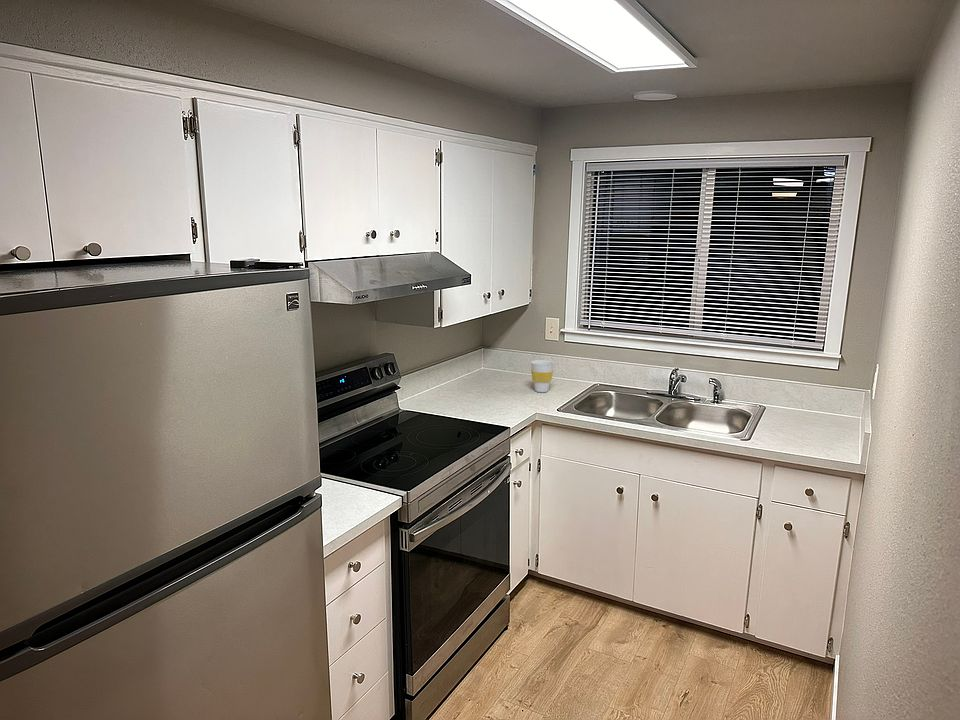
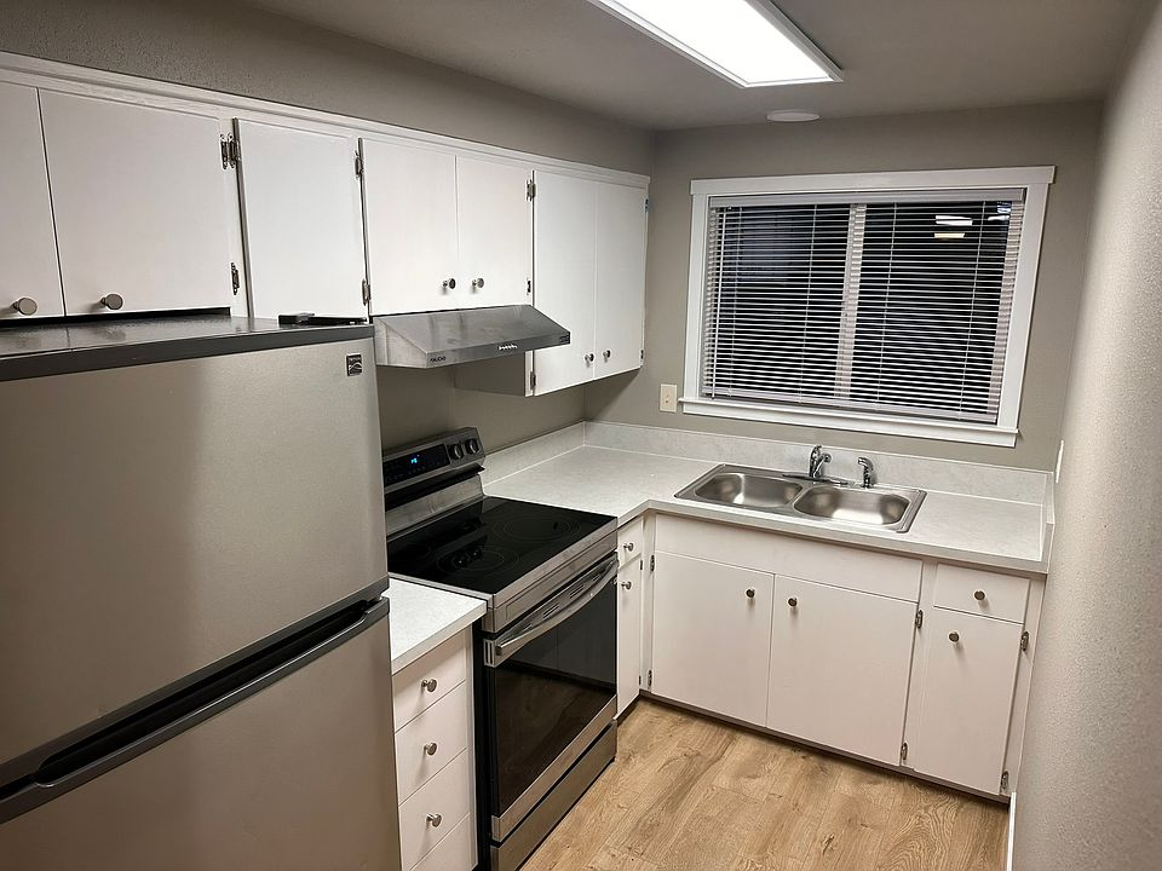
- cup [530,359,555,393]
